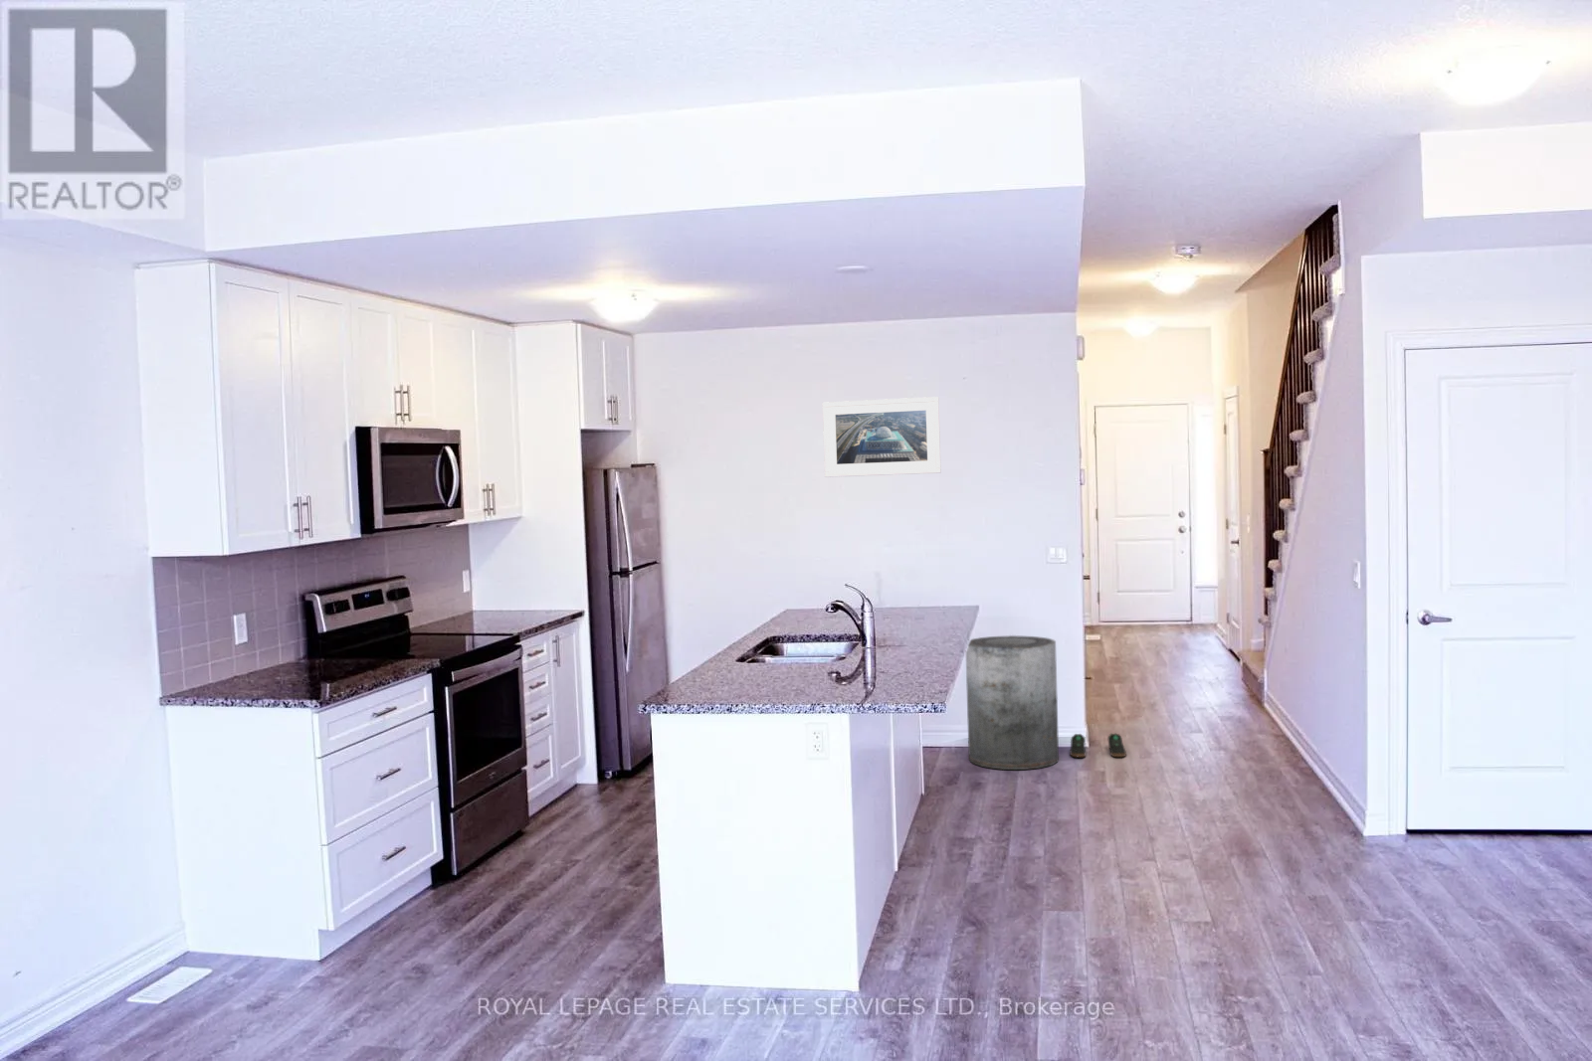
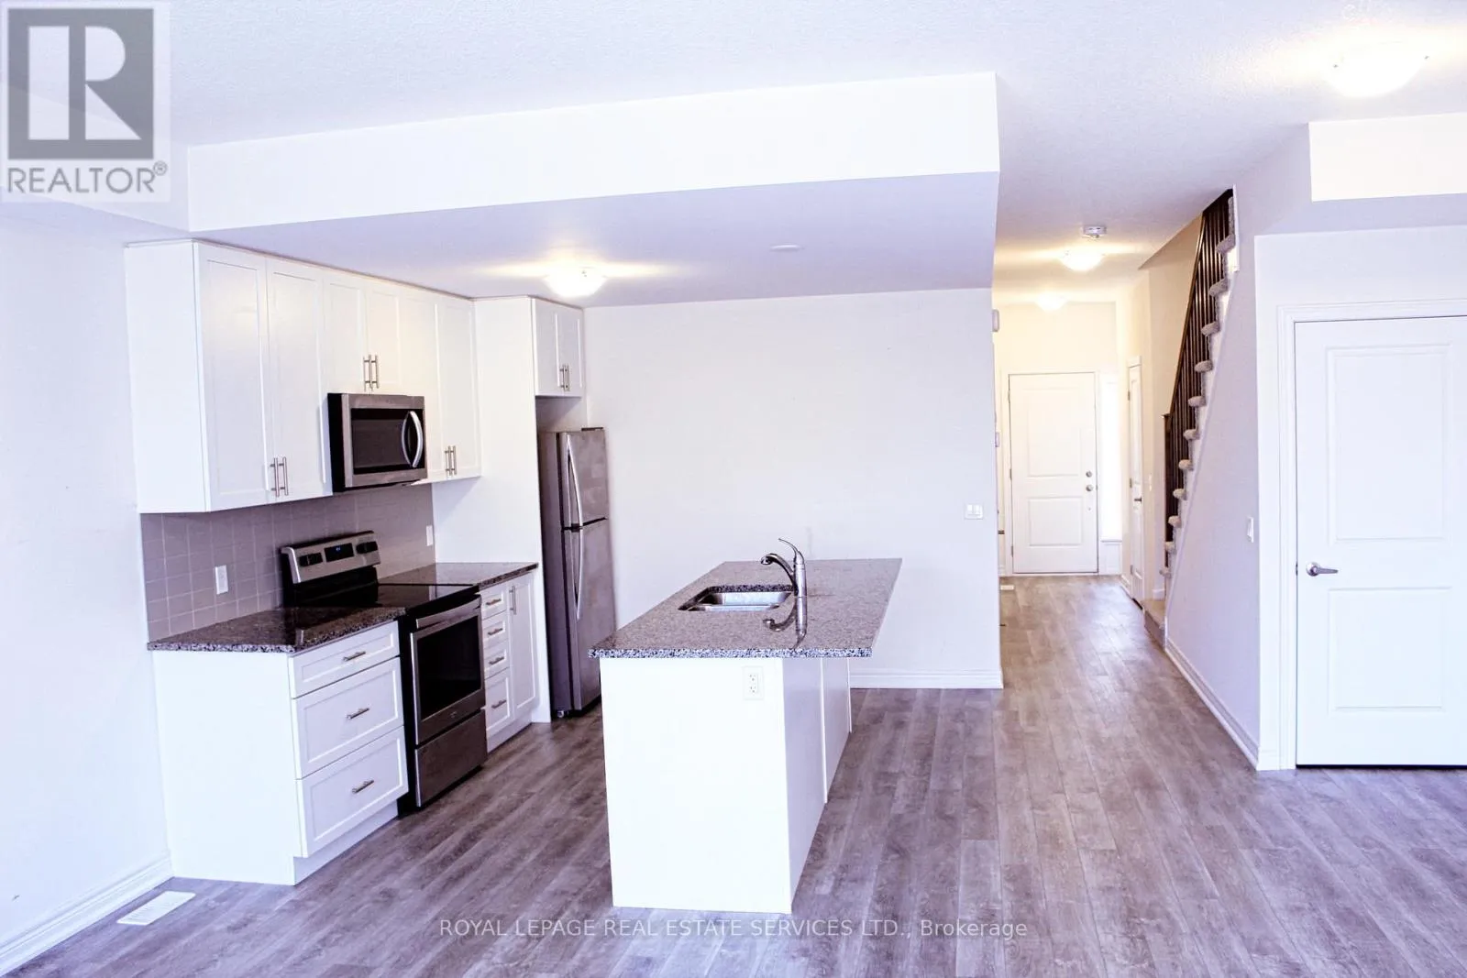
- trash can [965,635,1060,771]
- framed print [822,396,942,478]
- shoe [1068,733,1128,758]
